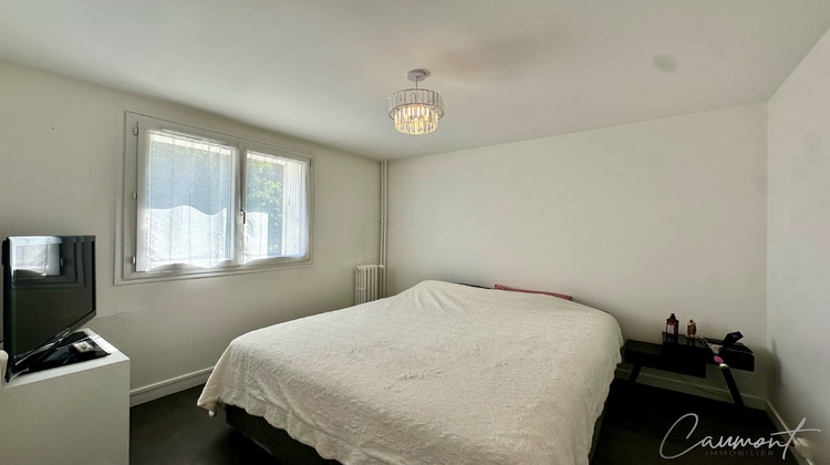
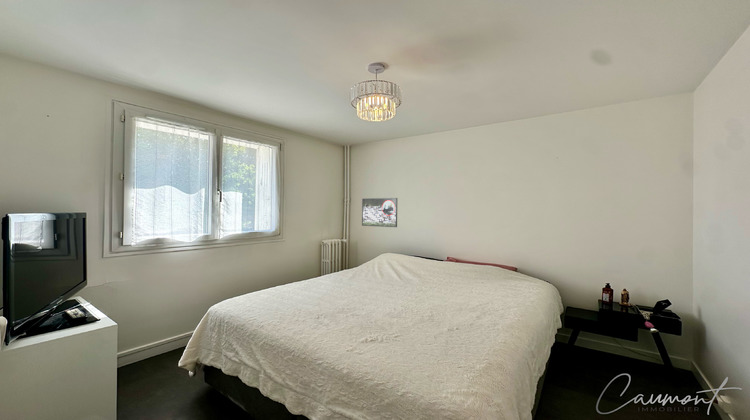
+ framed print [361,197,398,228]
